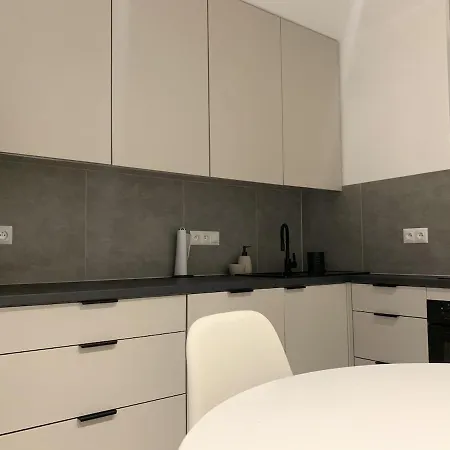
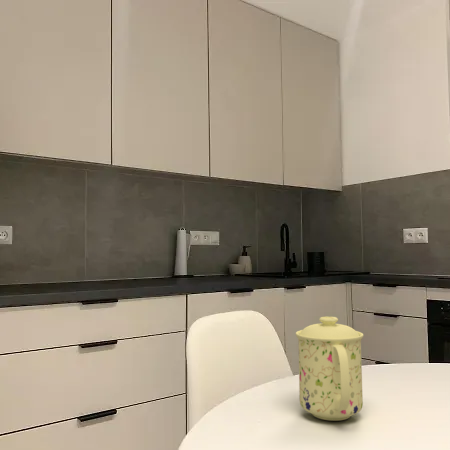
+ mug [295,315,364,422]
